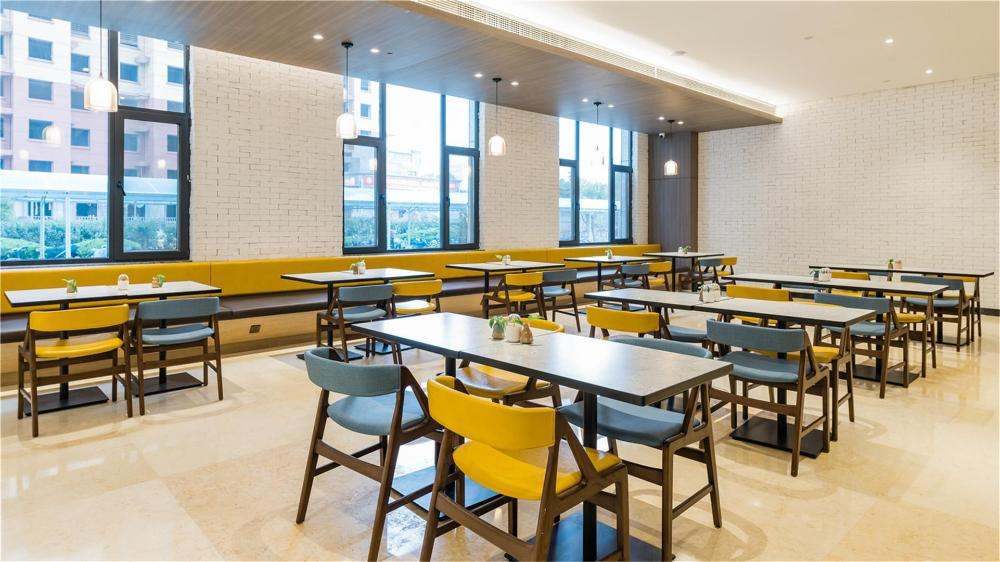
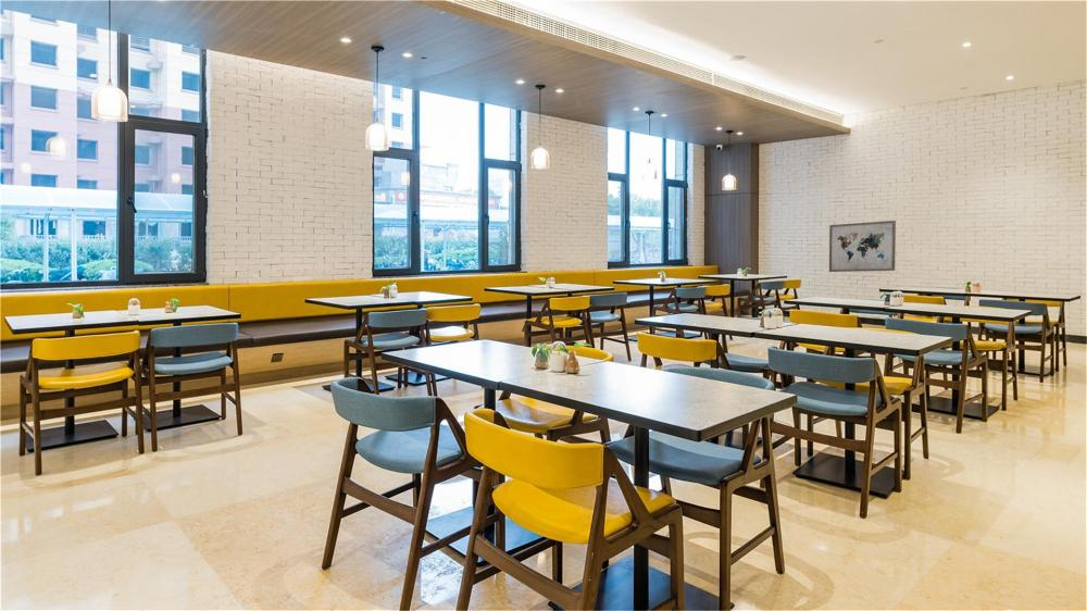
+ wall art [828,220,897,273]
